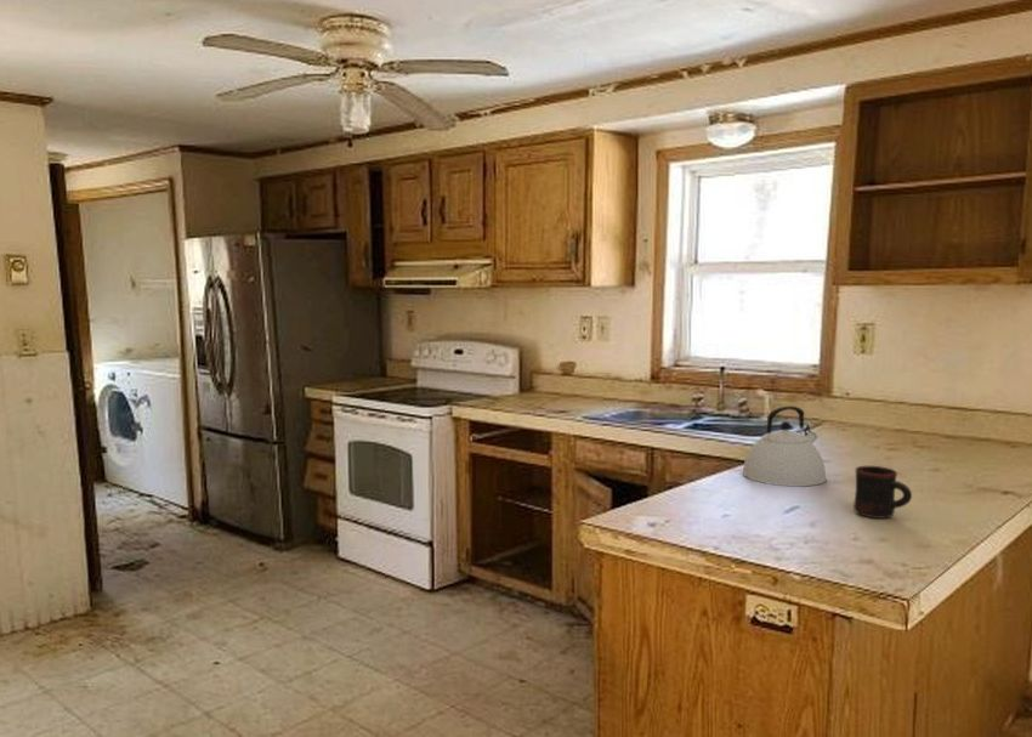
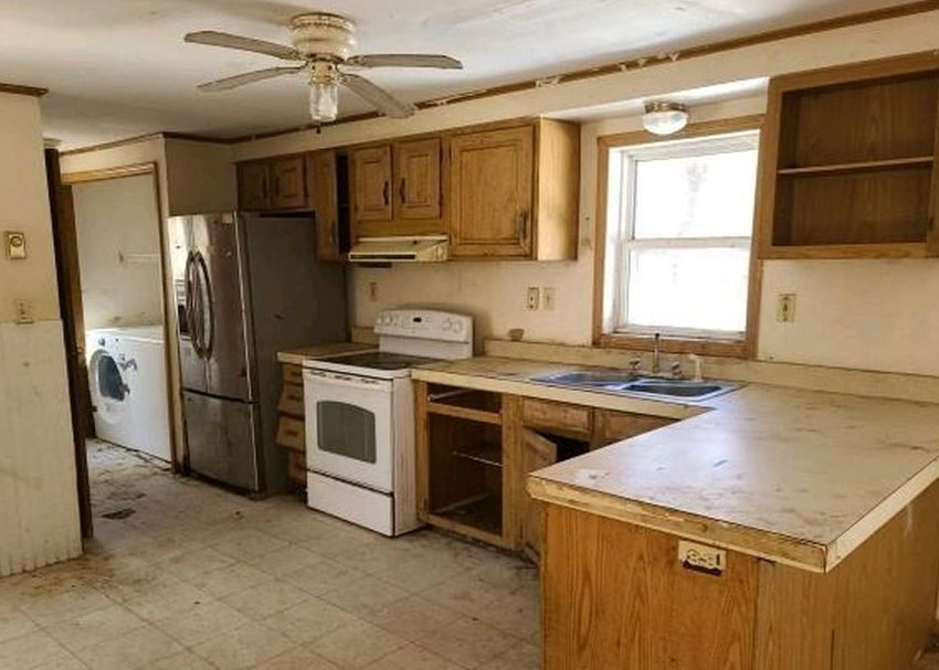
- kettle [742,406,828,488]
- mug [852,465,913,520]
